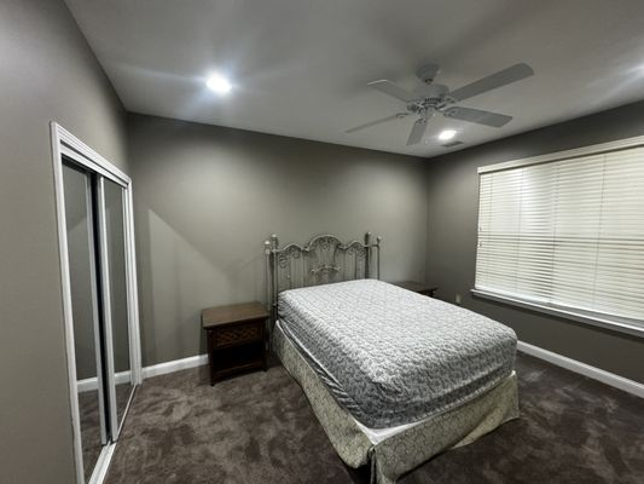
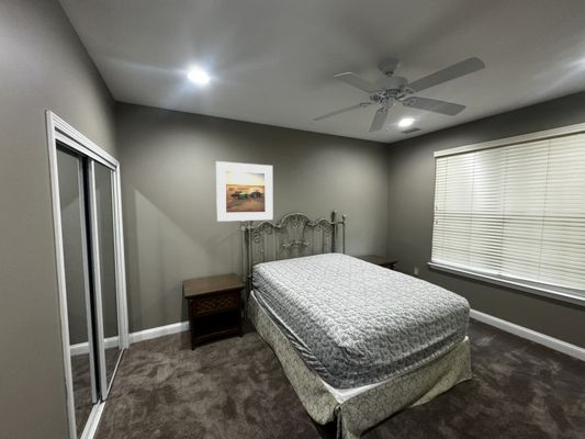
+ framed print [215,160,273,223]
